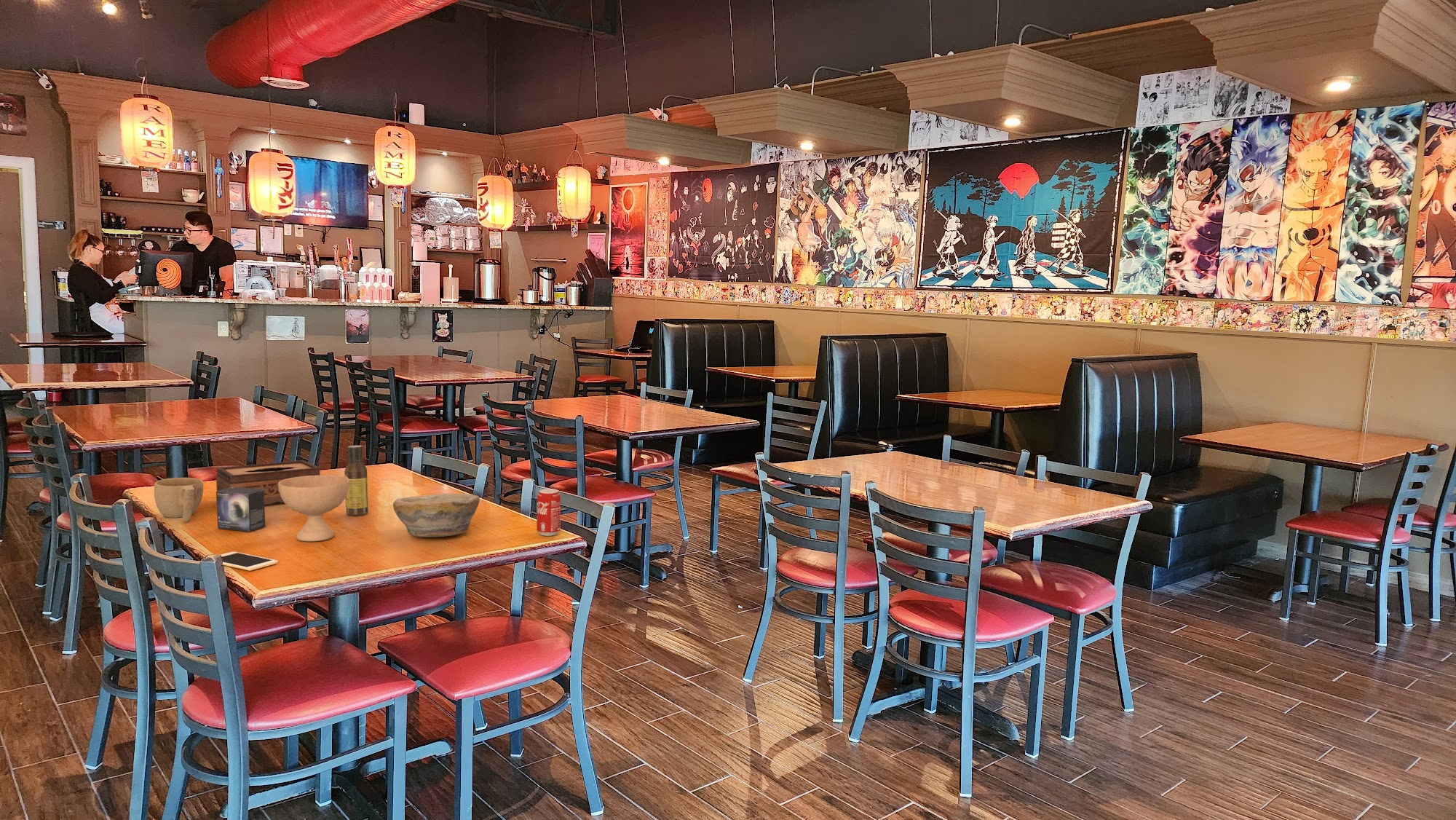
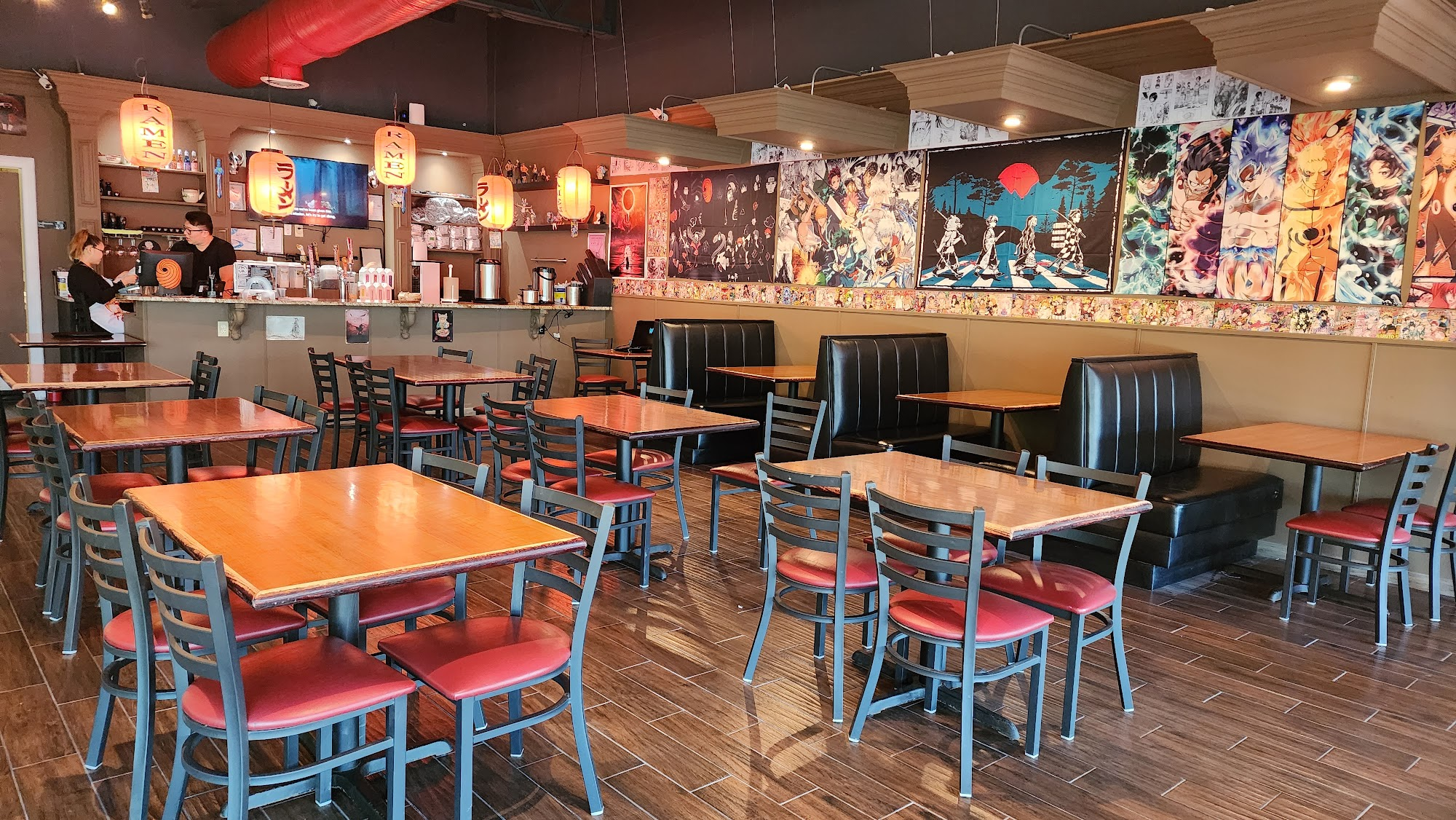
- bowl [392,492,480,537]
- sauce bottle [344,445,369,516]
- cell phone [204,551,279,572]
- cup [154,477,204,523]
- beverage can [536,488,561,537]
- tissue box [215,460,321,505]
- small box [215,487,266,532]
- bowl [278,475,349,542]
